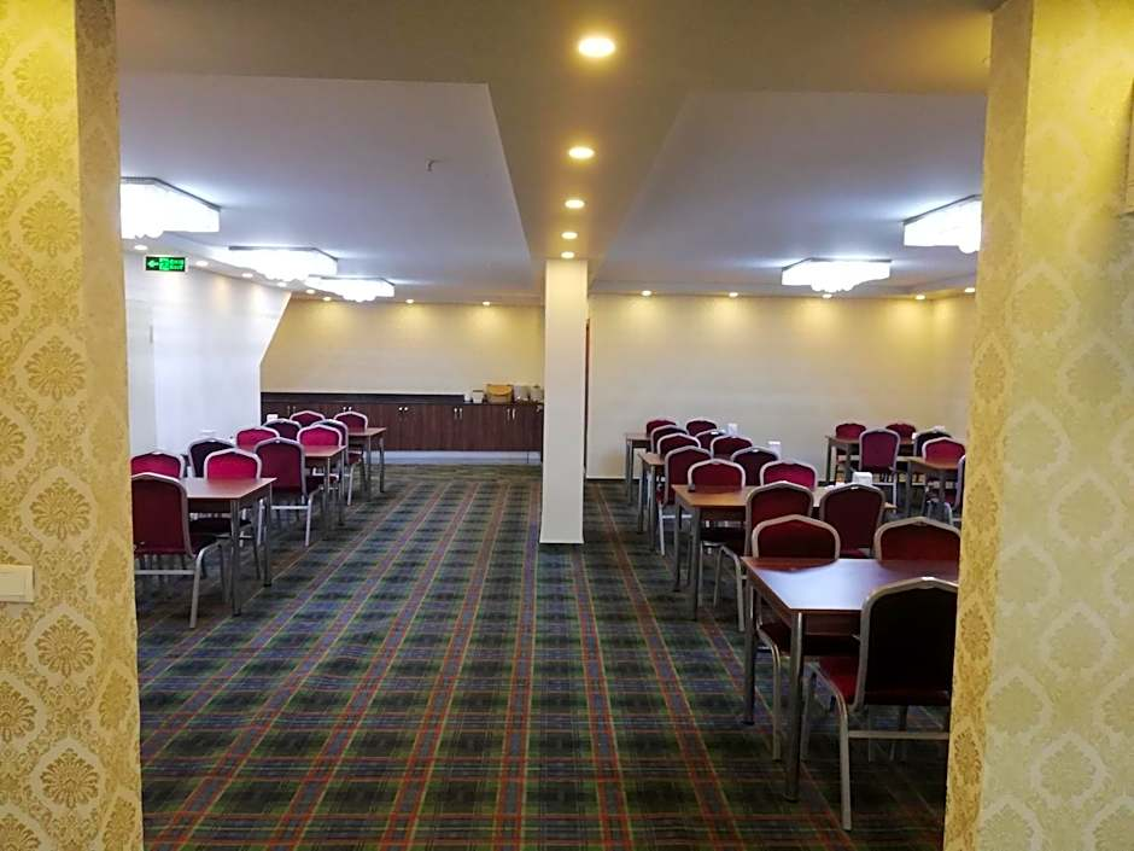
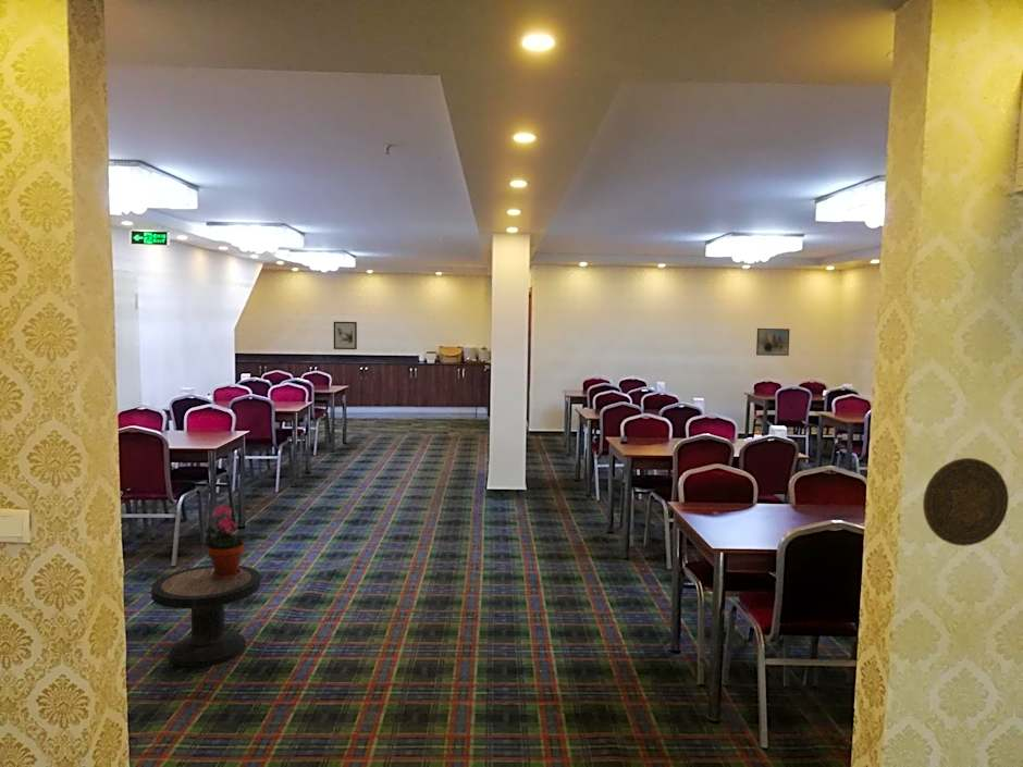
+ wall art [333,321,358,350]
+ decorative plate [922,457,1010,547]
+ potted plant [202,504,246,580]
+ side table [150,565,261,667]
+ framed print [755,327,791,357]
